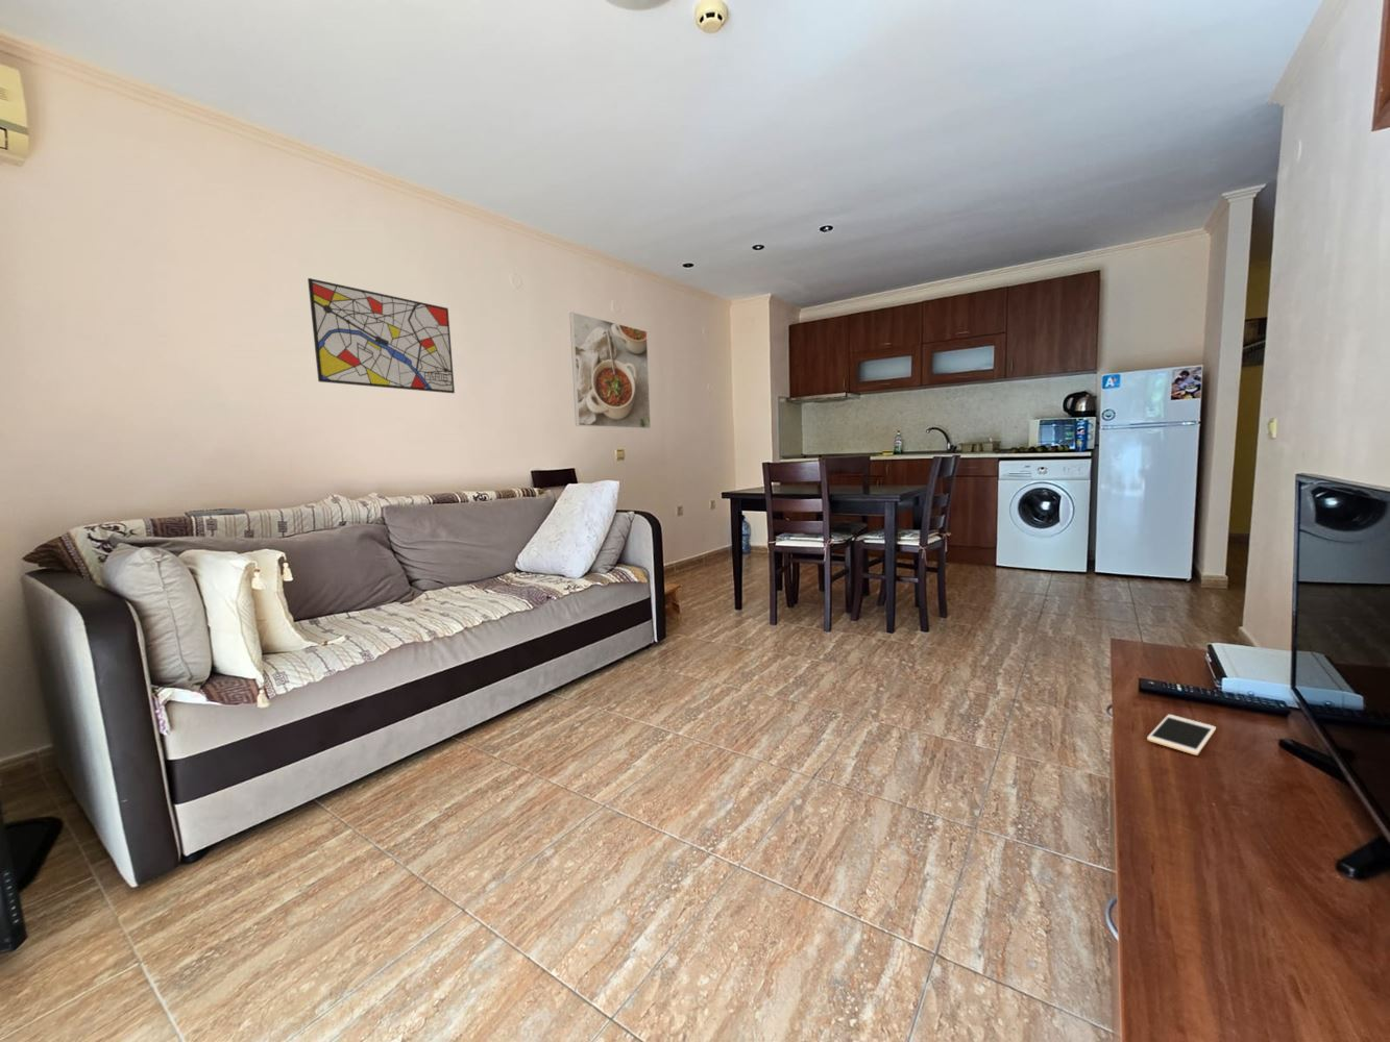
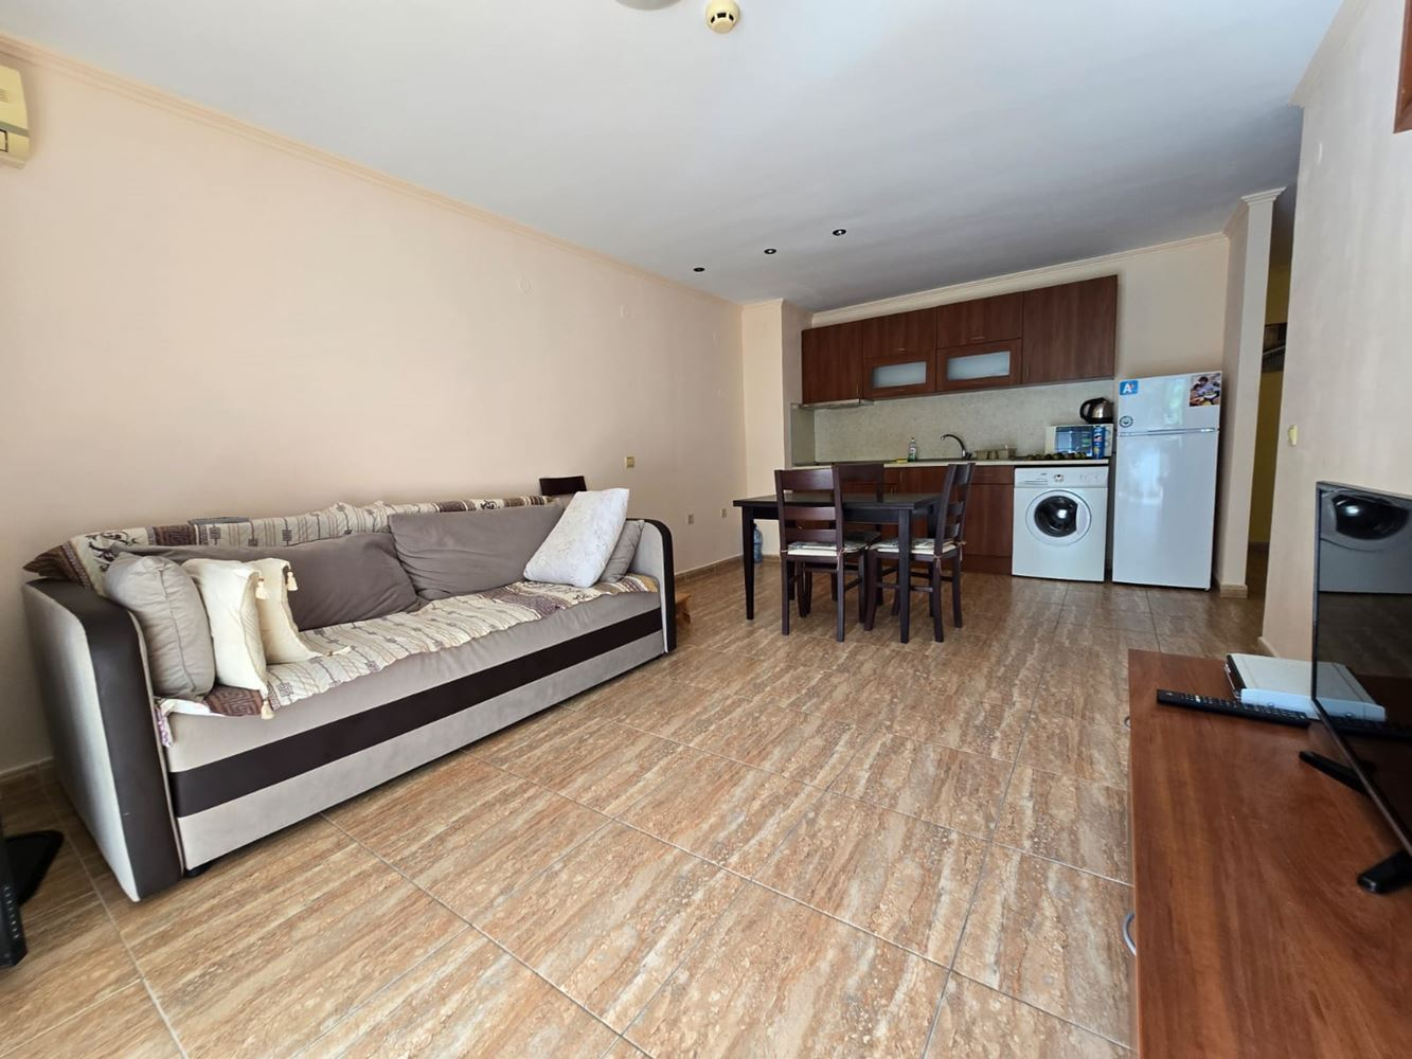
- wall art [307,277,456,394]
- cell phone [1146,714,1217,755]
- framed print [568,311,652,430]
